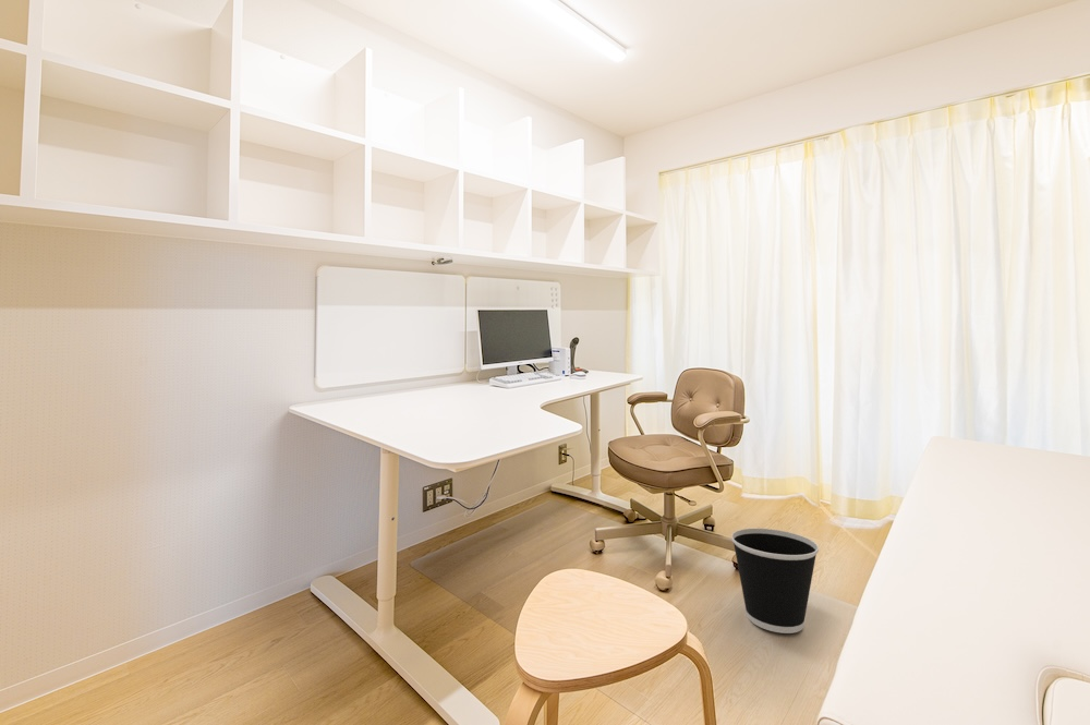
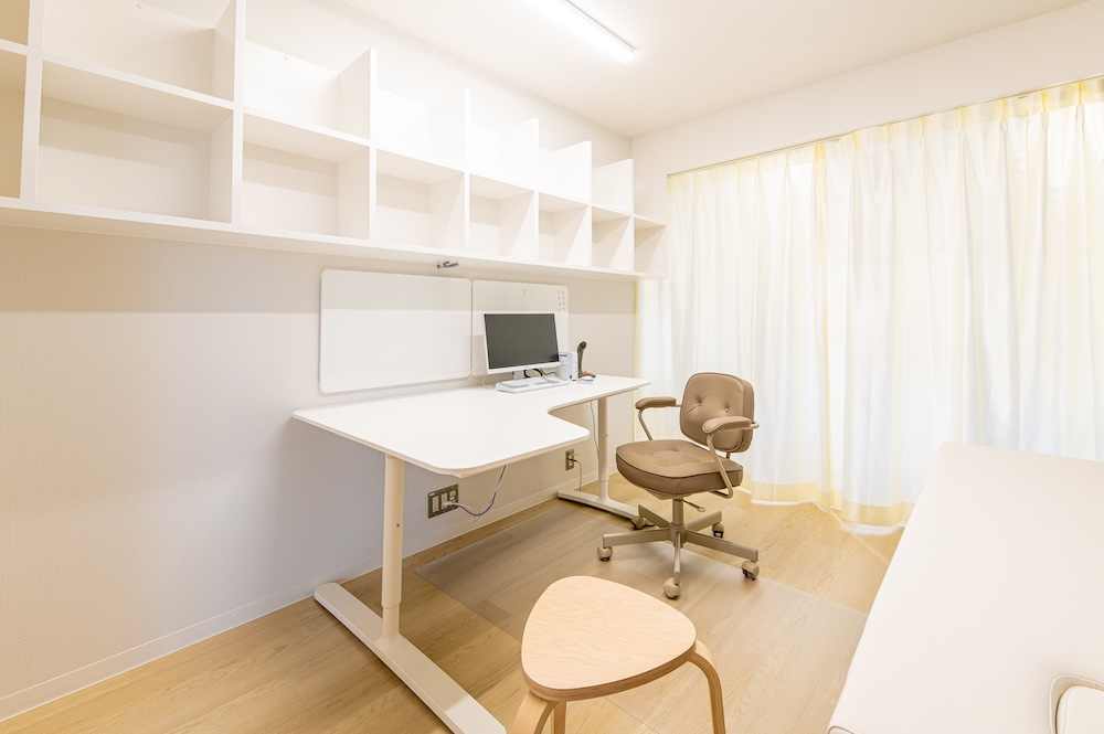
- wastebasket [730,528,820,635]
